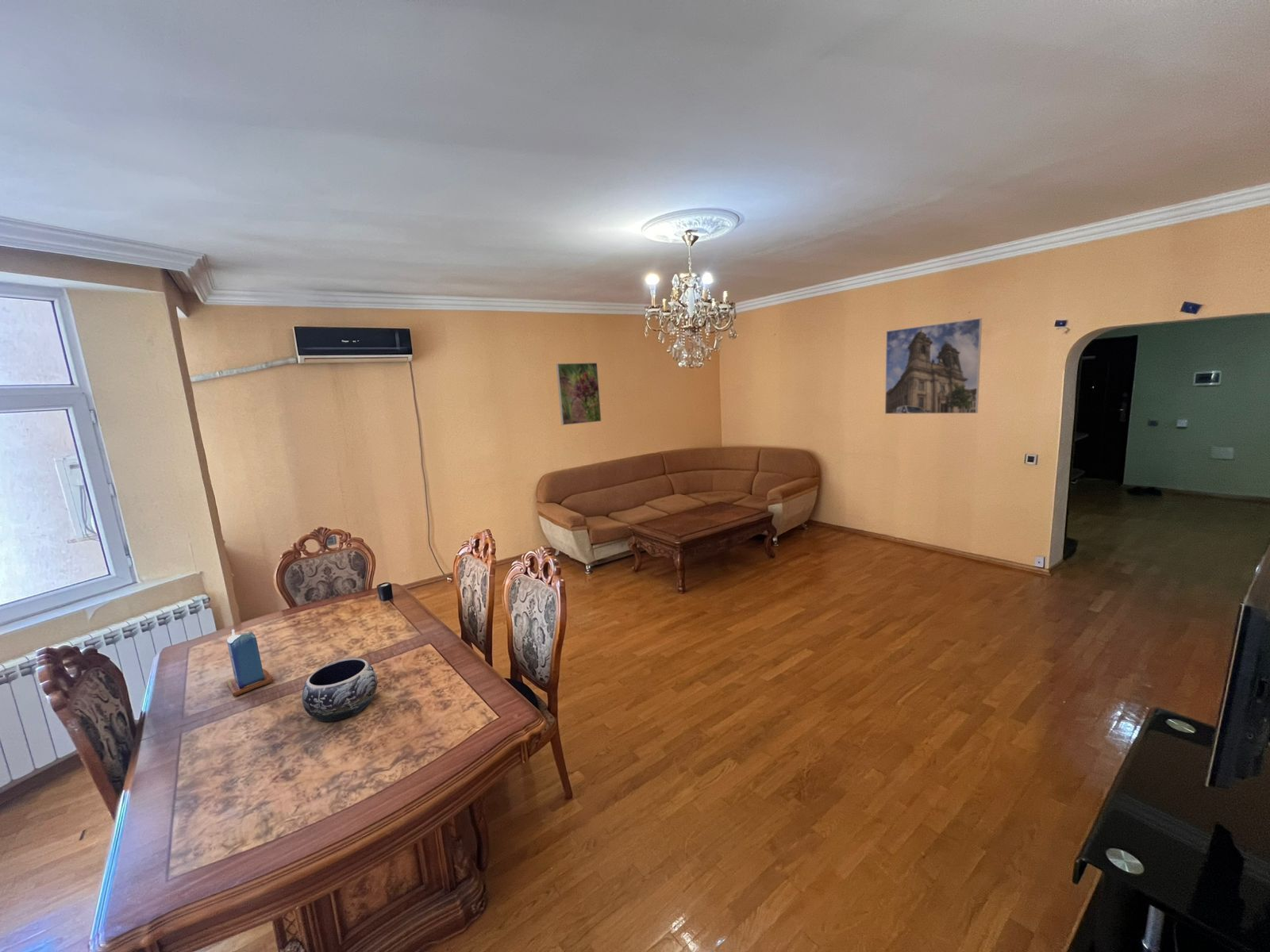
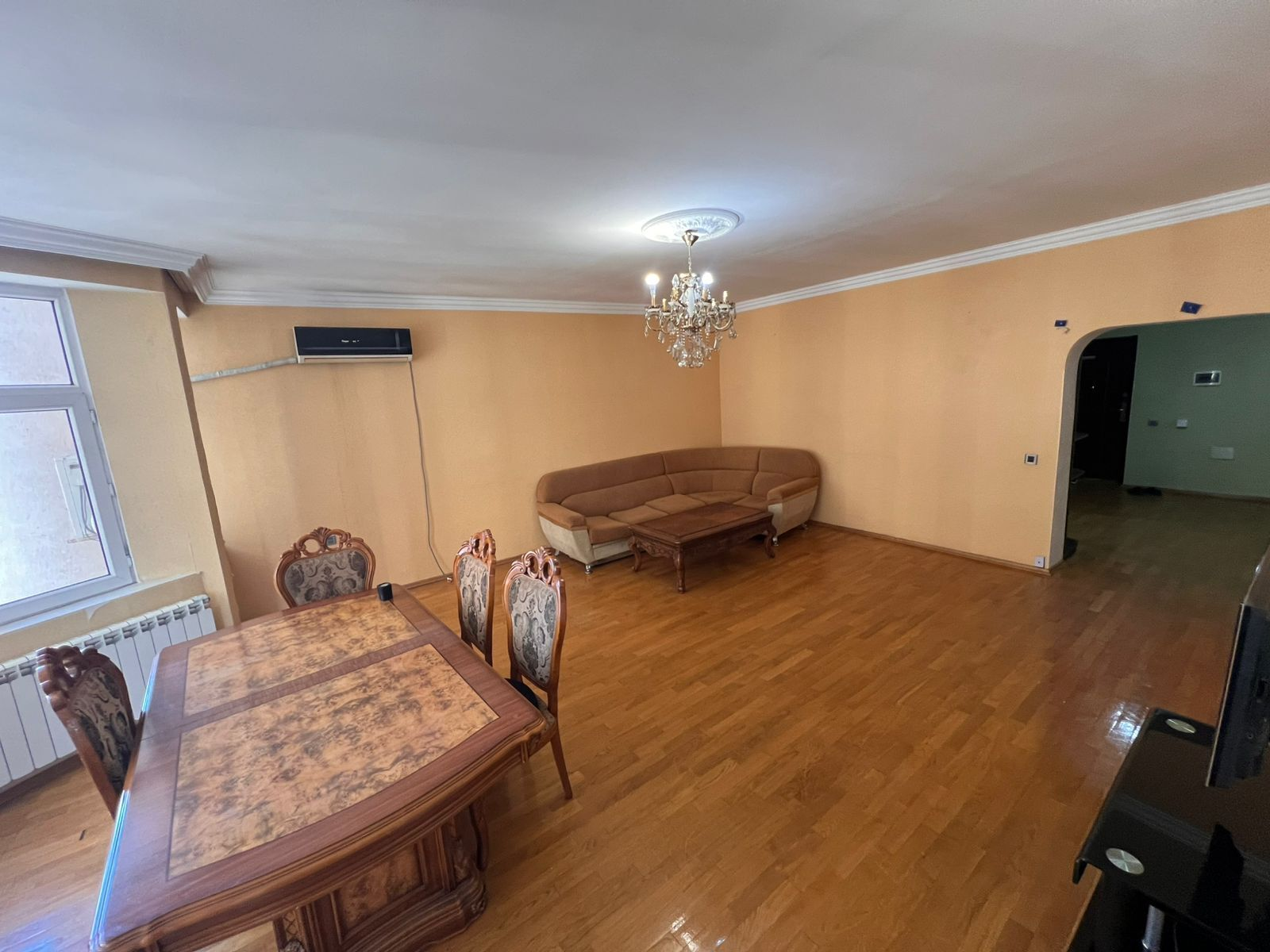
- decorative bowl [302,658,378,723]
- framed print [556,362,602,426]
- candle [225,628,274,697]
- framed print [884,317,983,415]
